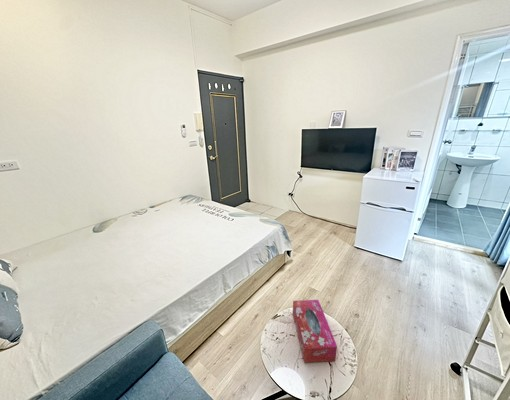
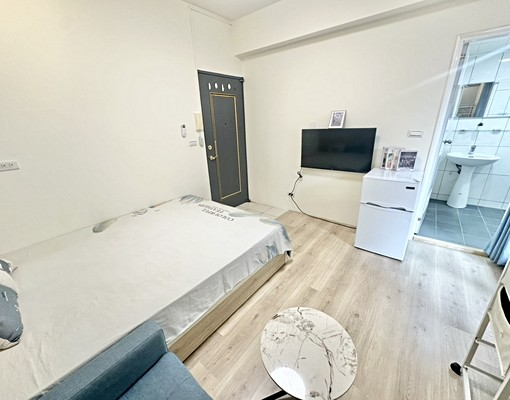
- tissue box [292,299,338,364]
